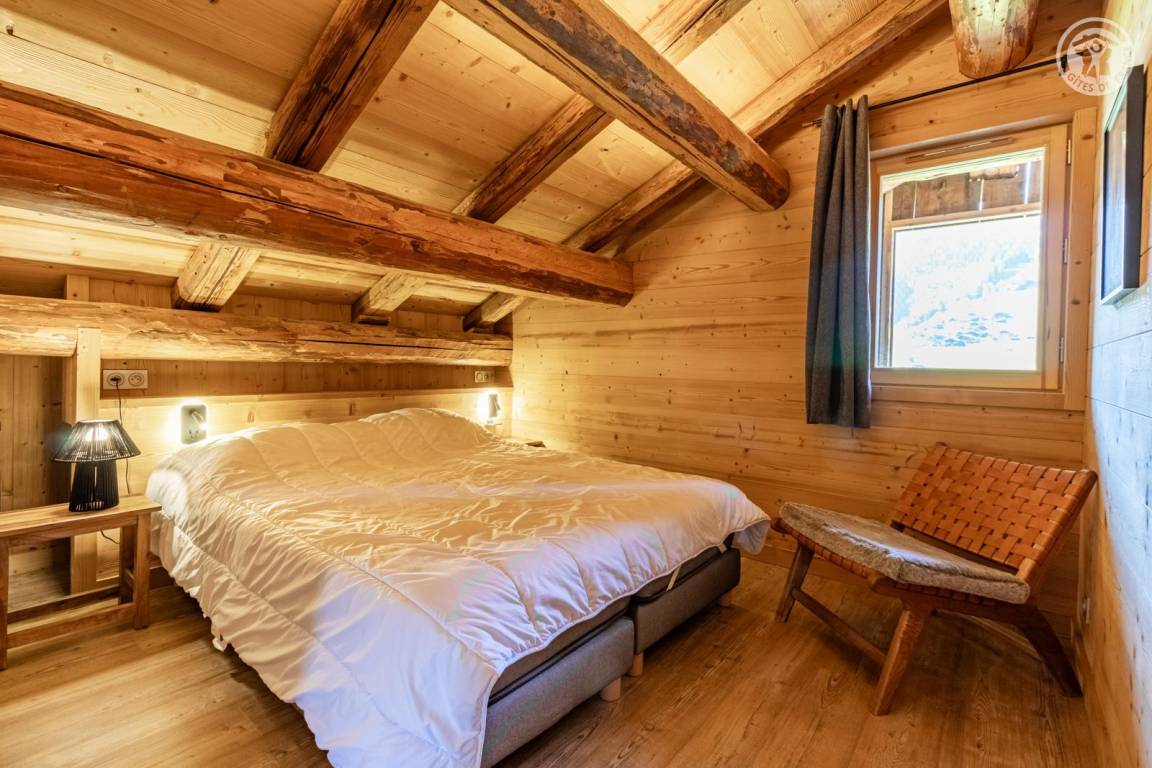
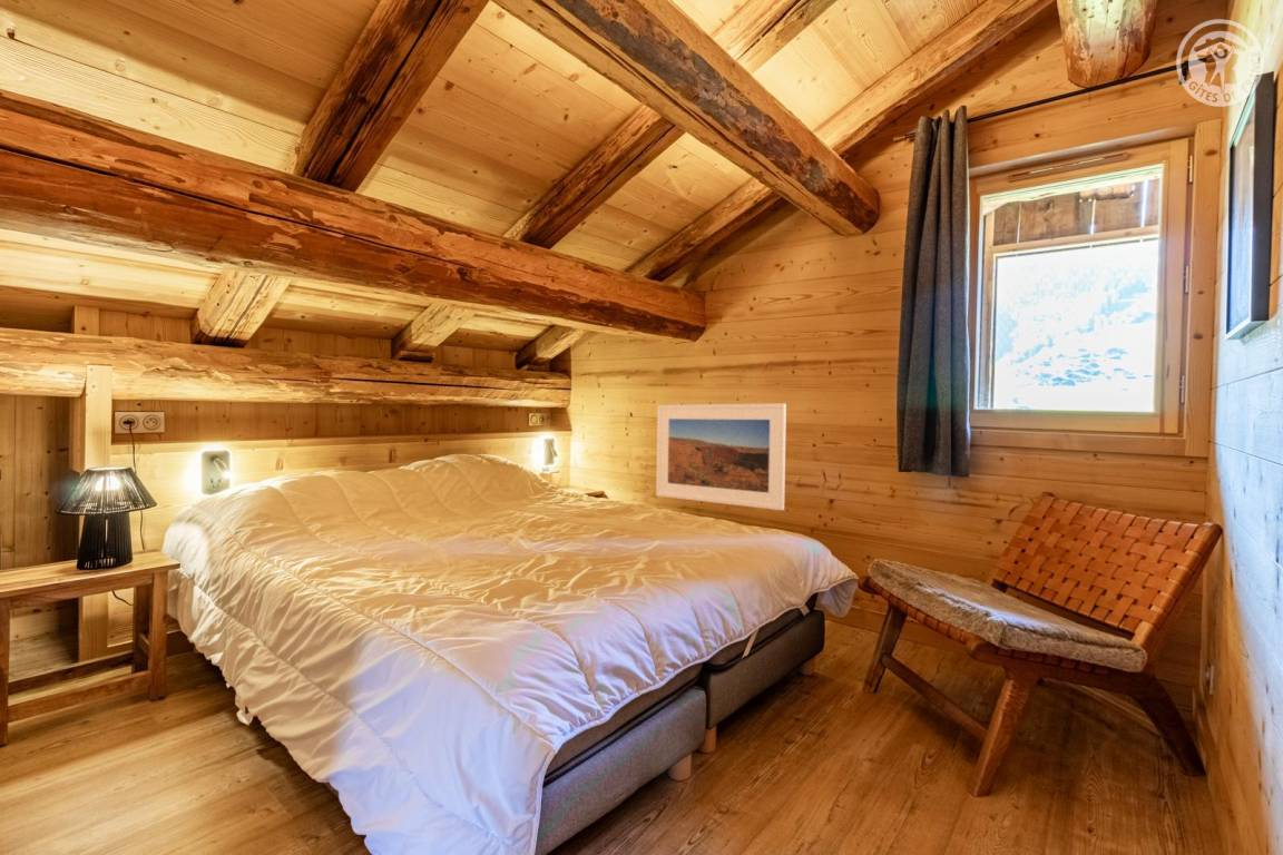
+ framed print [655,402,787,511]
